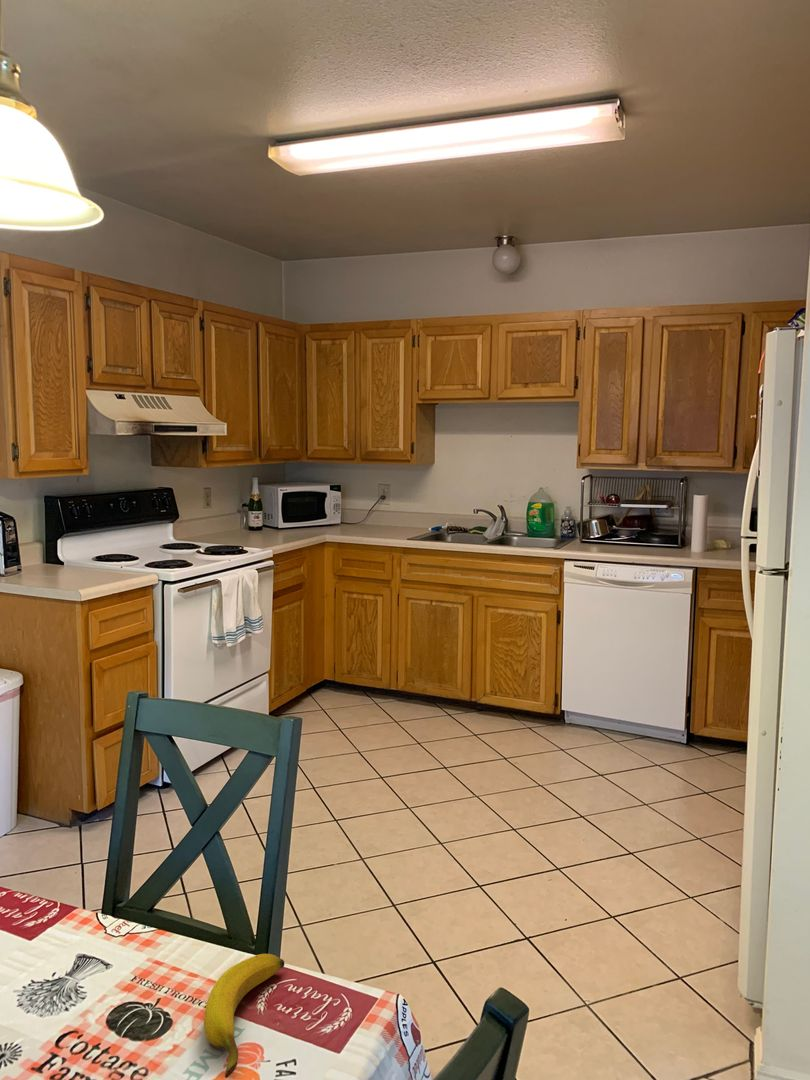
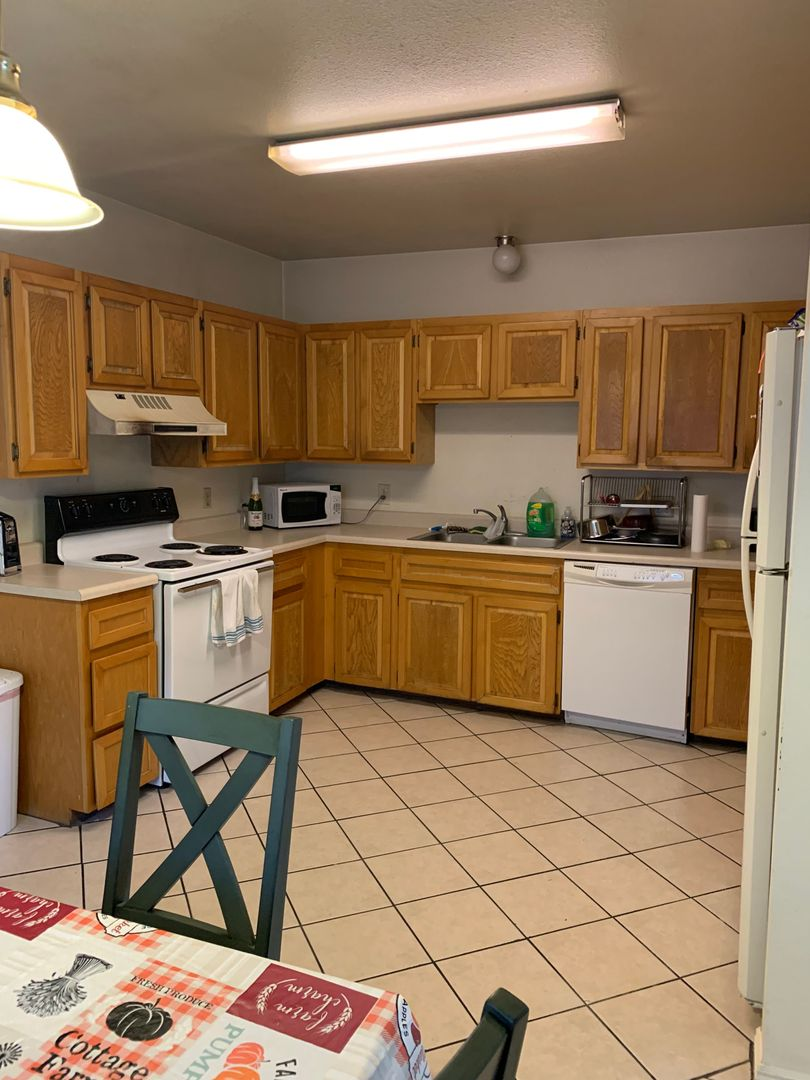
- banana [203,953,285,1079]
